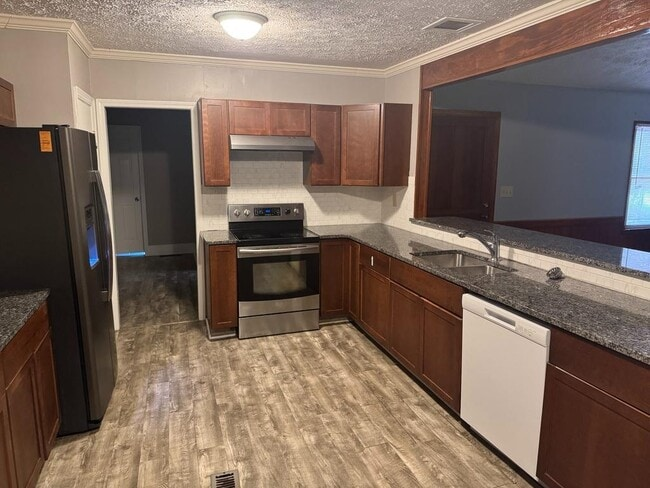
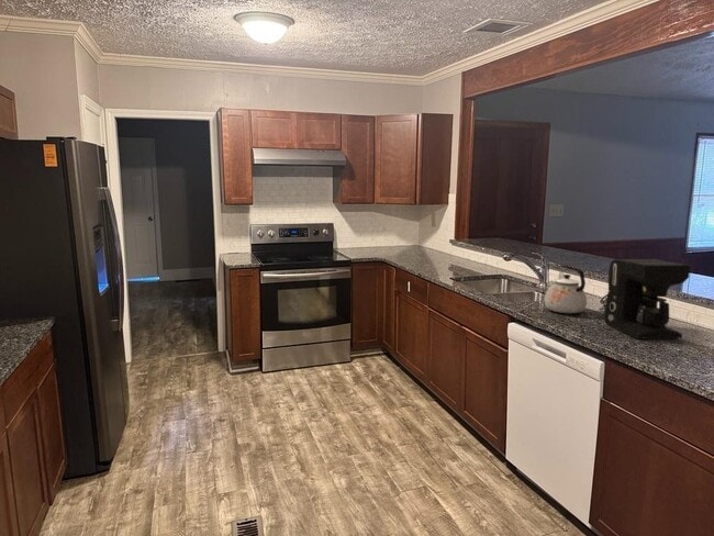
+ kettle [544,264,588,314]
+ coffee maker [603,258,691,340]
